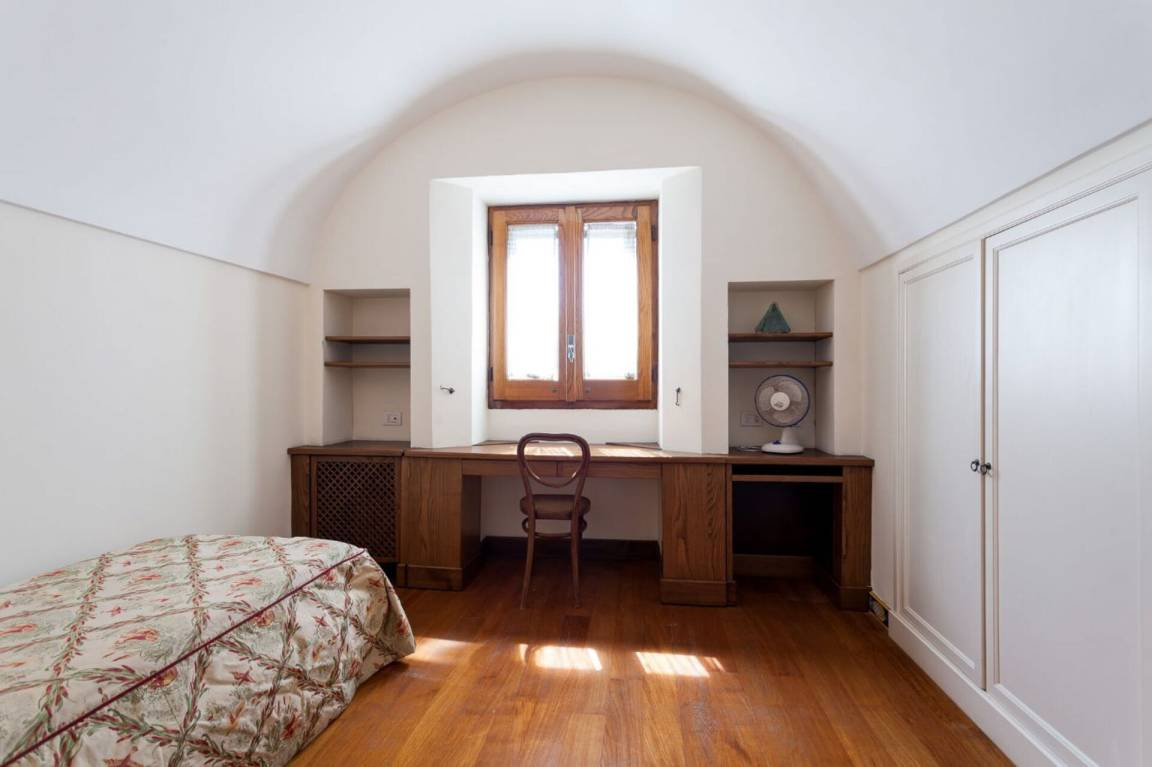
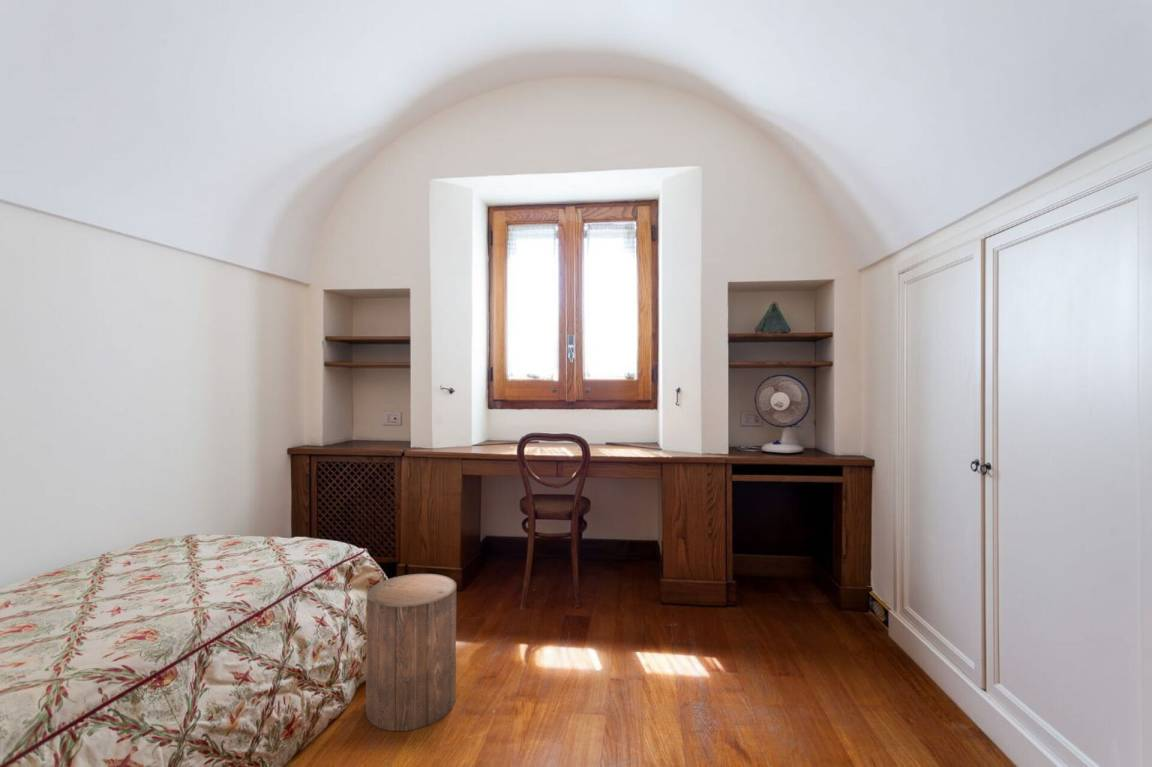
+ stool [365,573,457,732]
